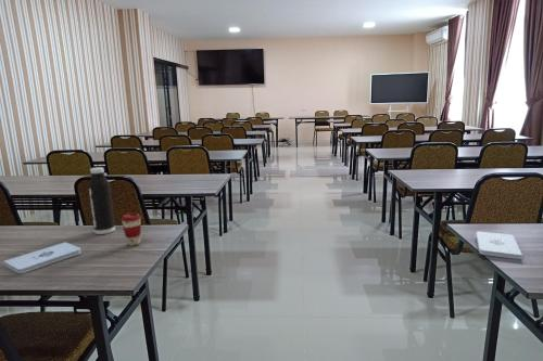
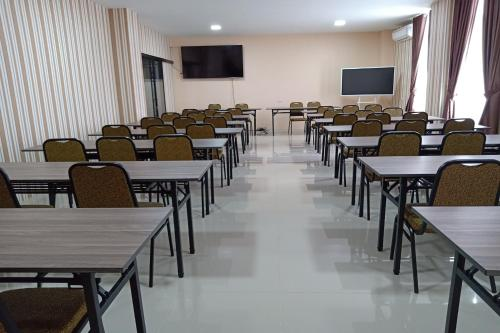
- notepad [475,231,523,260]
- notepad [2,242,83,275]
- coffee cup [121,212,142,247]
- water bottle [87,166,116,235]
